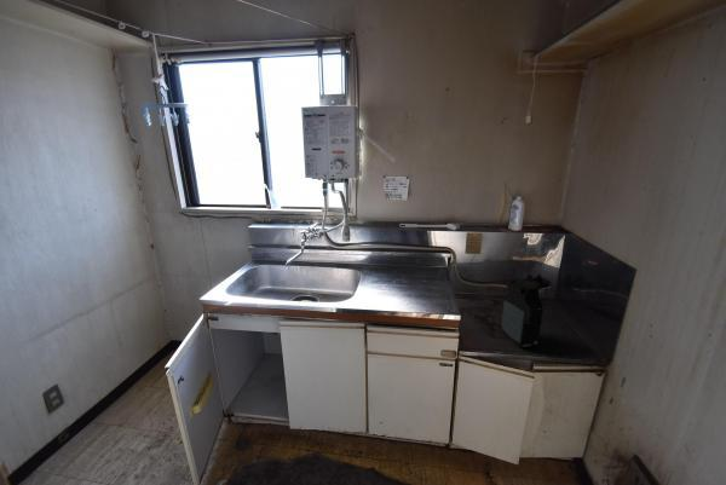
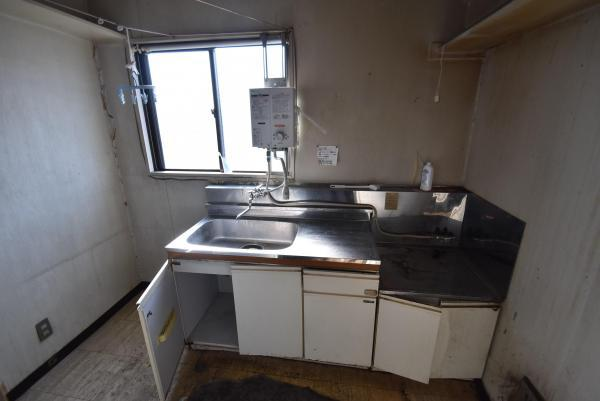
- coffee maker [500,276,553,348]
